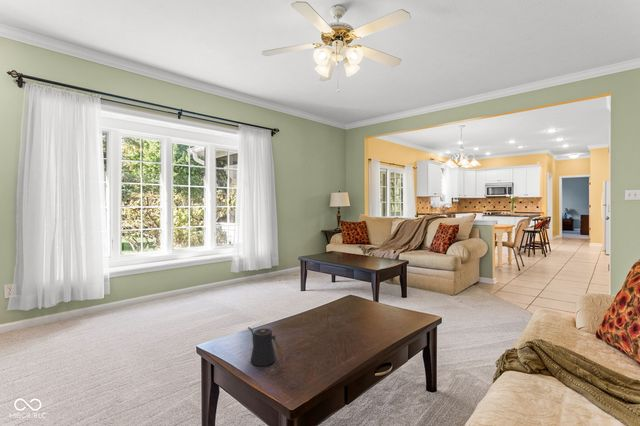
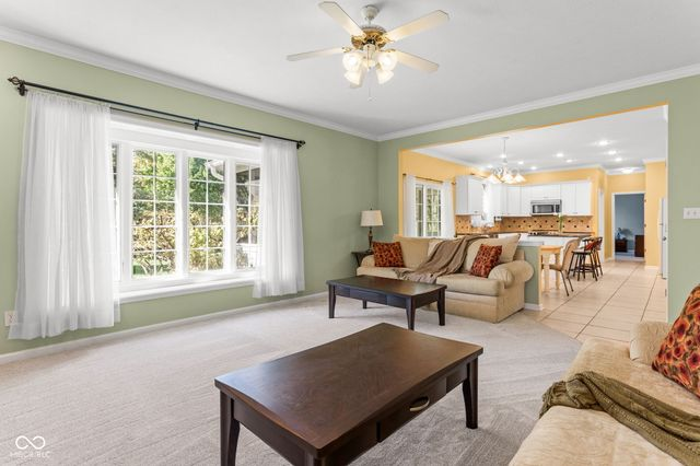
- kettle [247,326,285,367]
